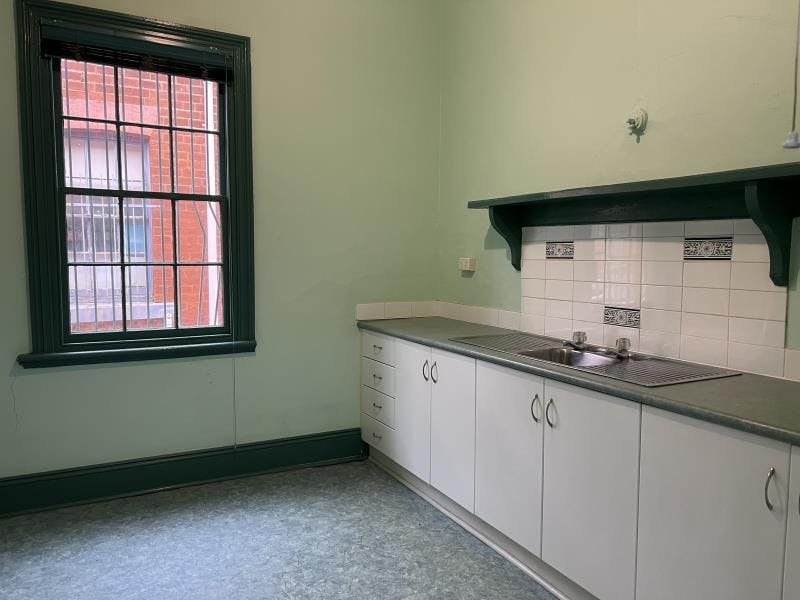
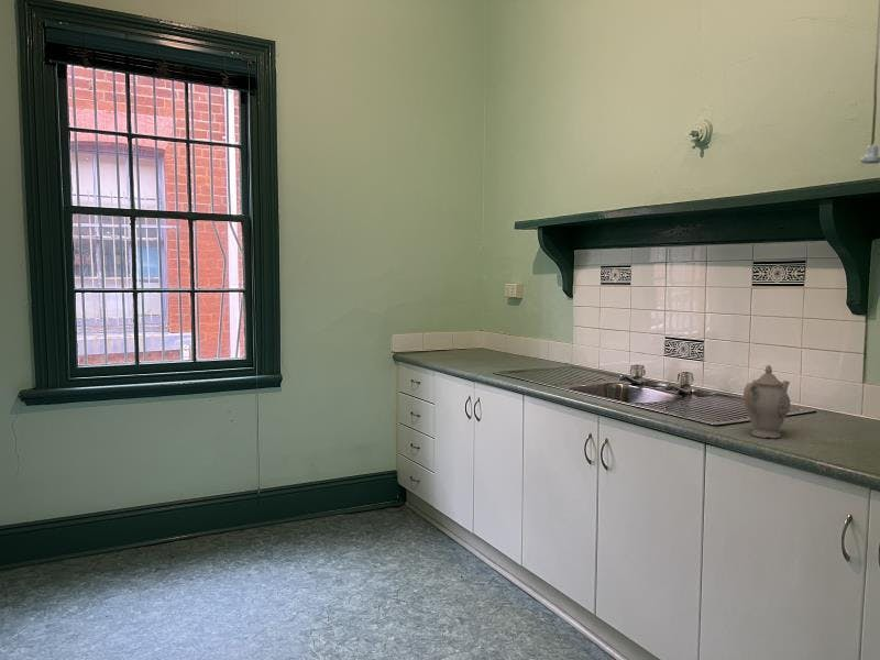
+ chinaware [743,364,791,439]
